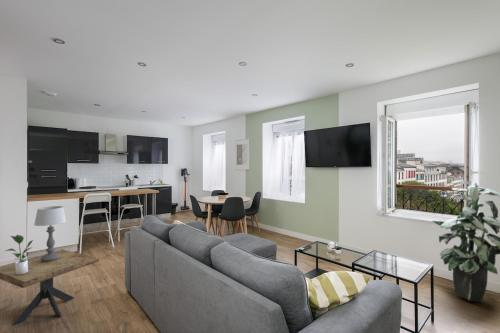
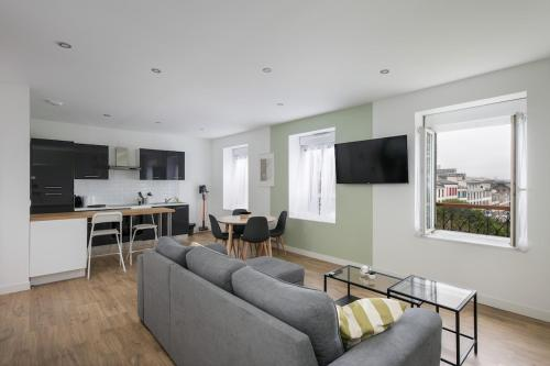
- side table [0,249,100,326]
- potted plant [4,234,34,275]
- indoor plant [431,180,500,303]
- table lamp [33,205,67,262]
